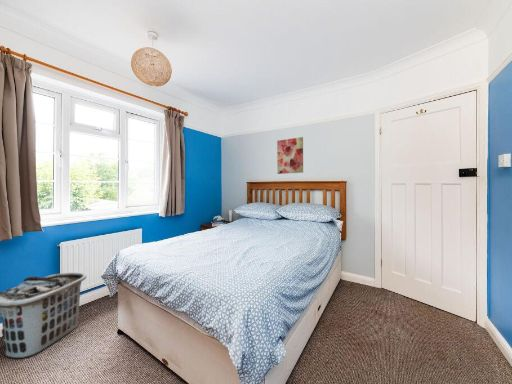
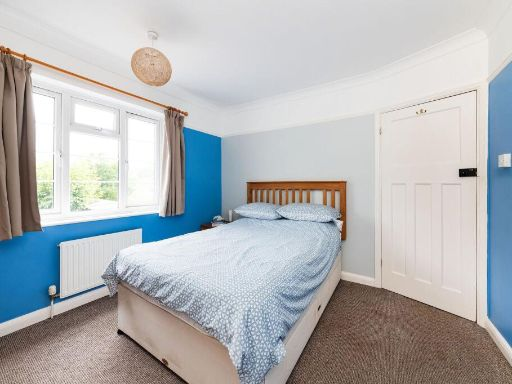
- wall art [276,136,304,175]
- clothes hamper [0,272,87,359]
